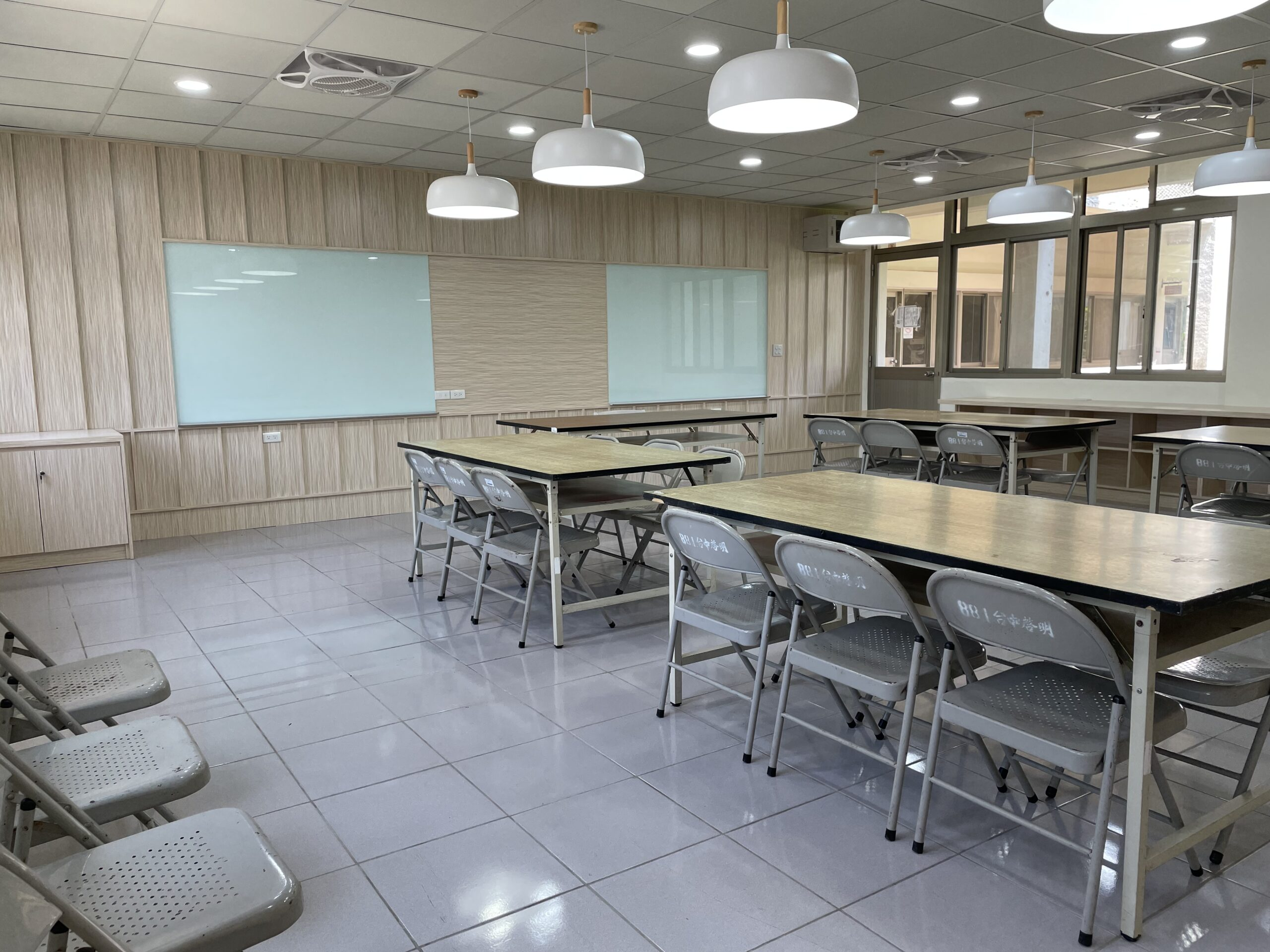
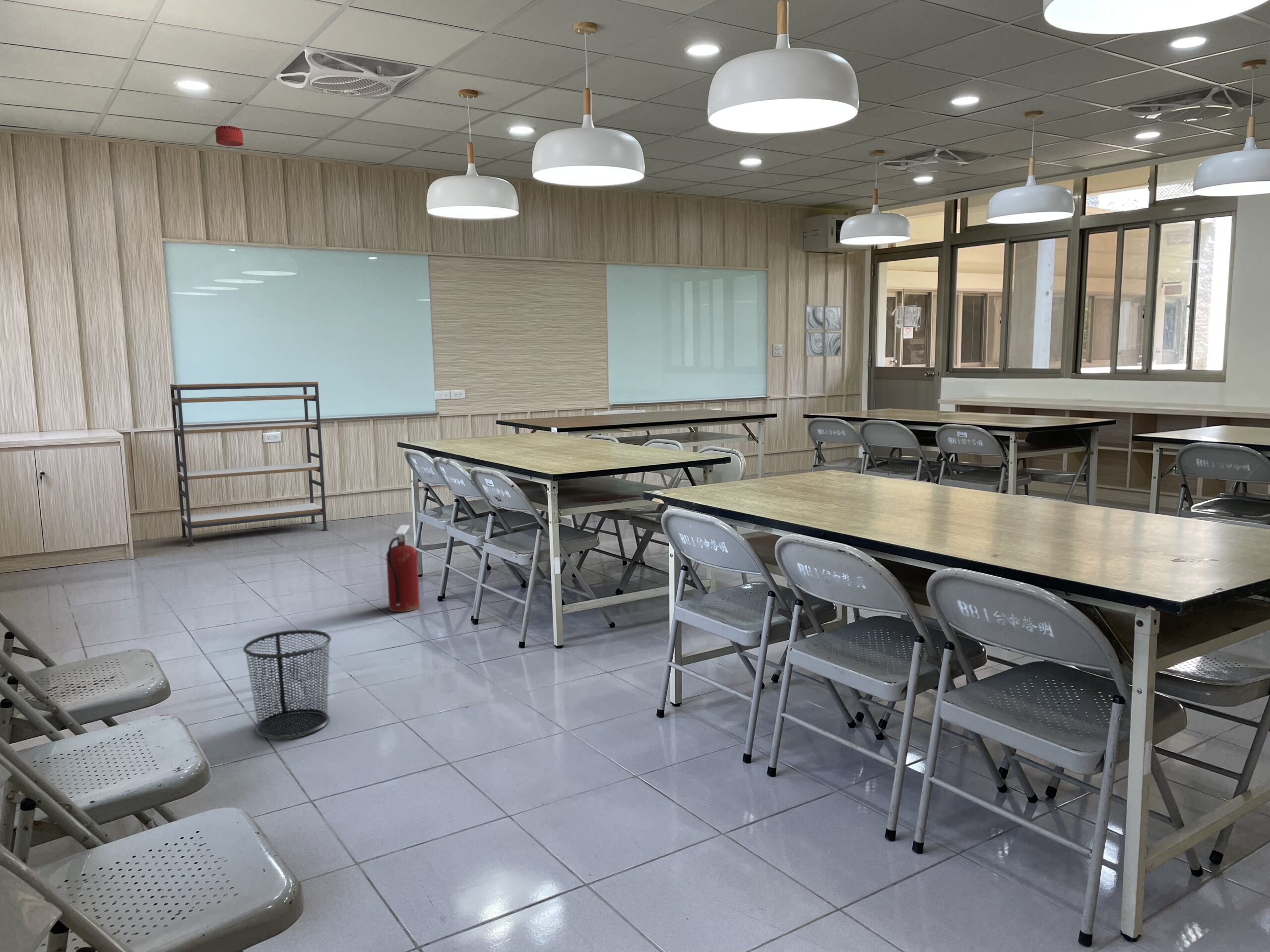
+ wall art [804,304,842,357]
+ shelving unit [170,381,328,546]
+ fire extinguisher [386,524,420,613]
+ smoke detector [215,125,244,147]
+ waste bin [243,629,332,740]
